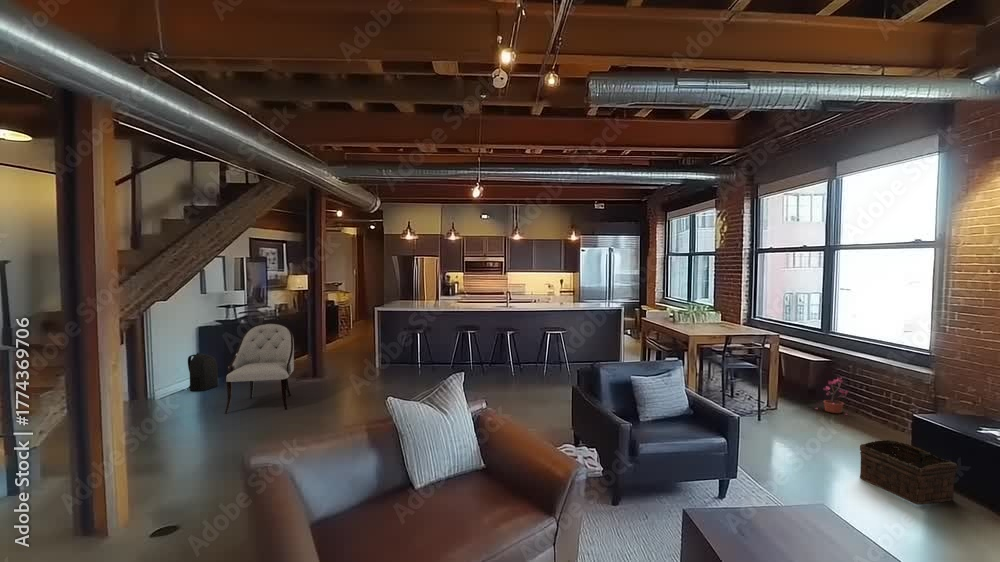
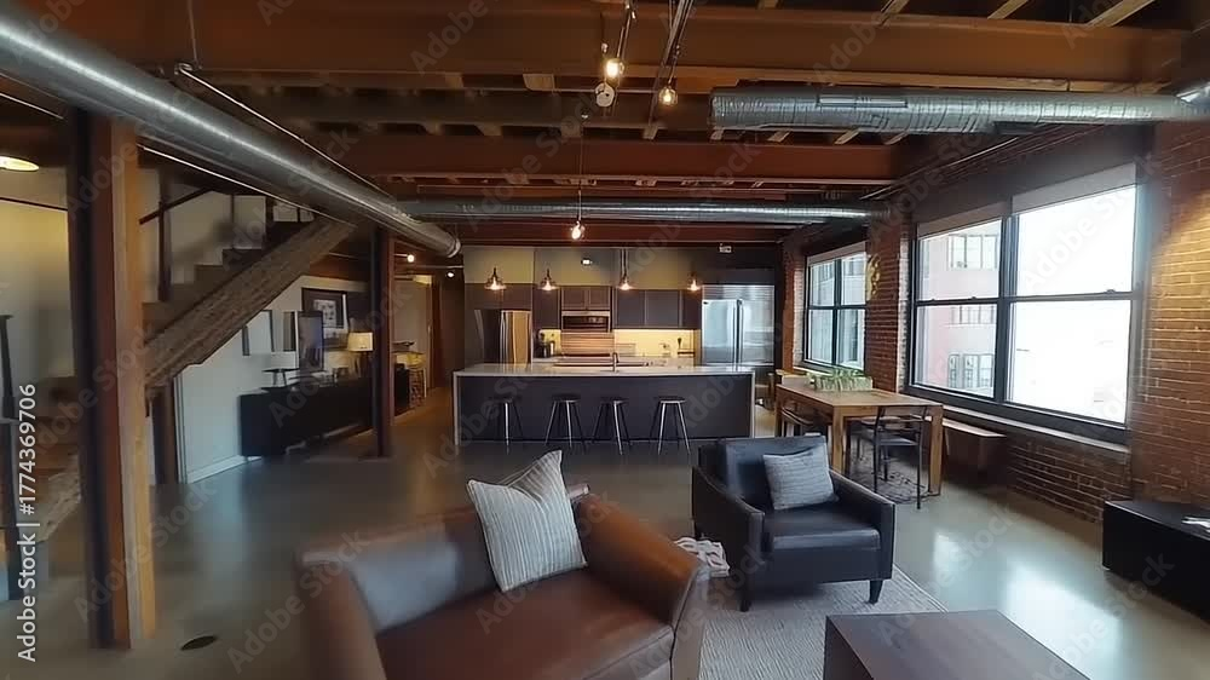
- armchair [224,322,295,414]
- potted plant [814,376,849,416]
- backpack [187,352,219,392]
- basket [859,439,959,505]
